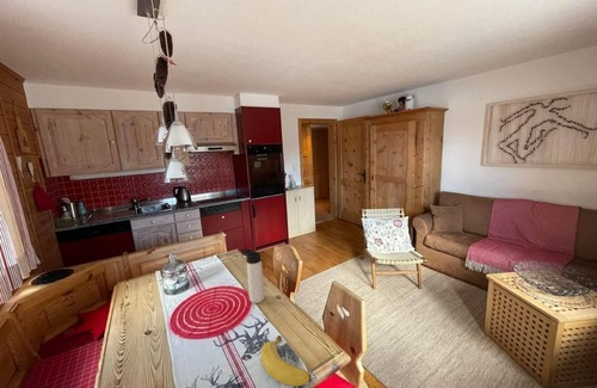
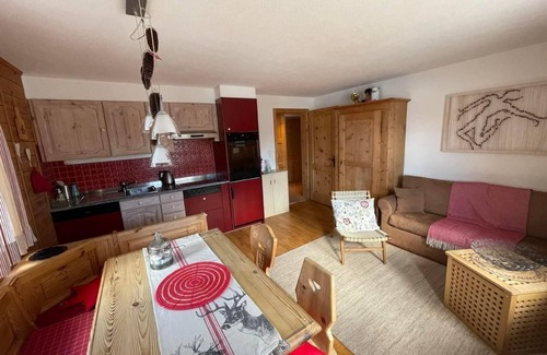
- thermos bottle [240,247,266,304]
- banana [260,334,312,387]
